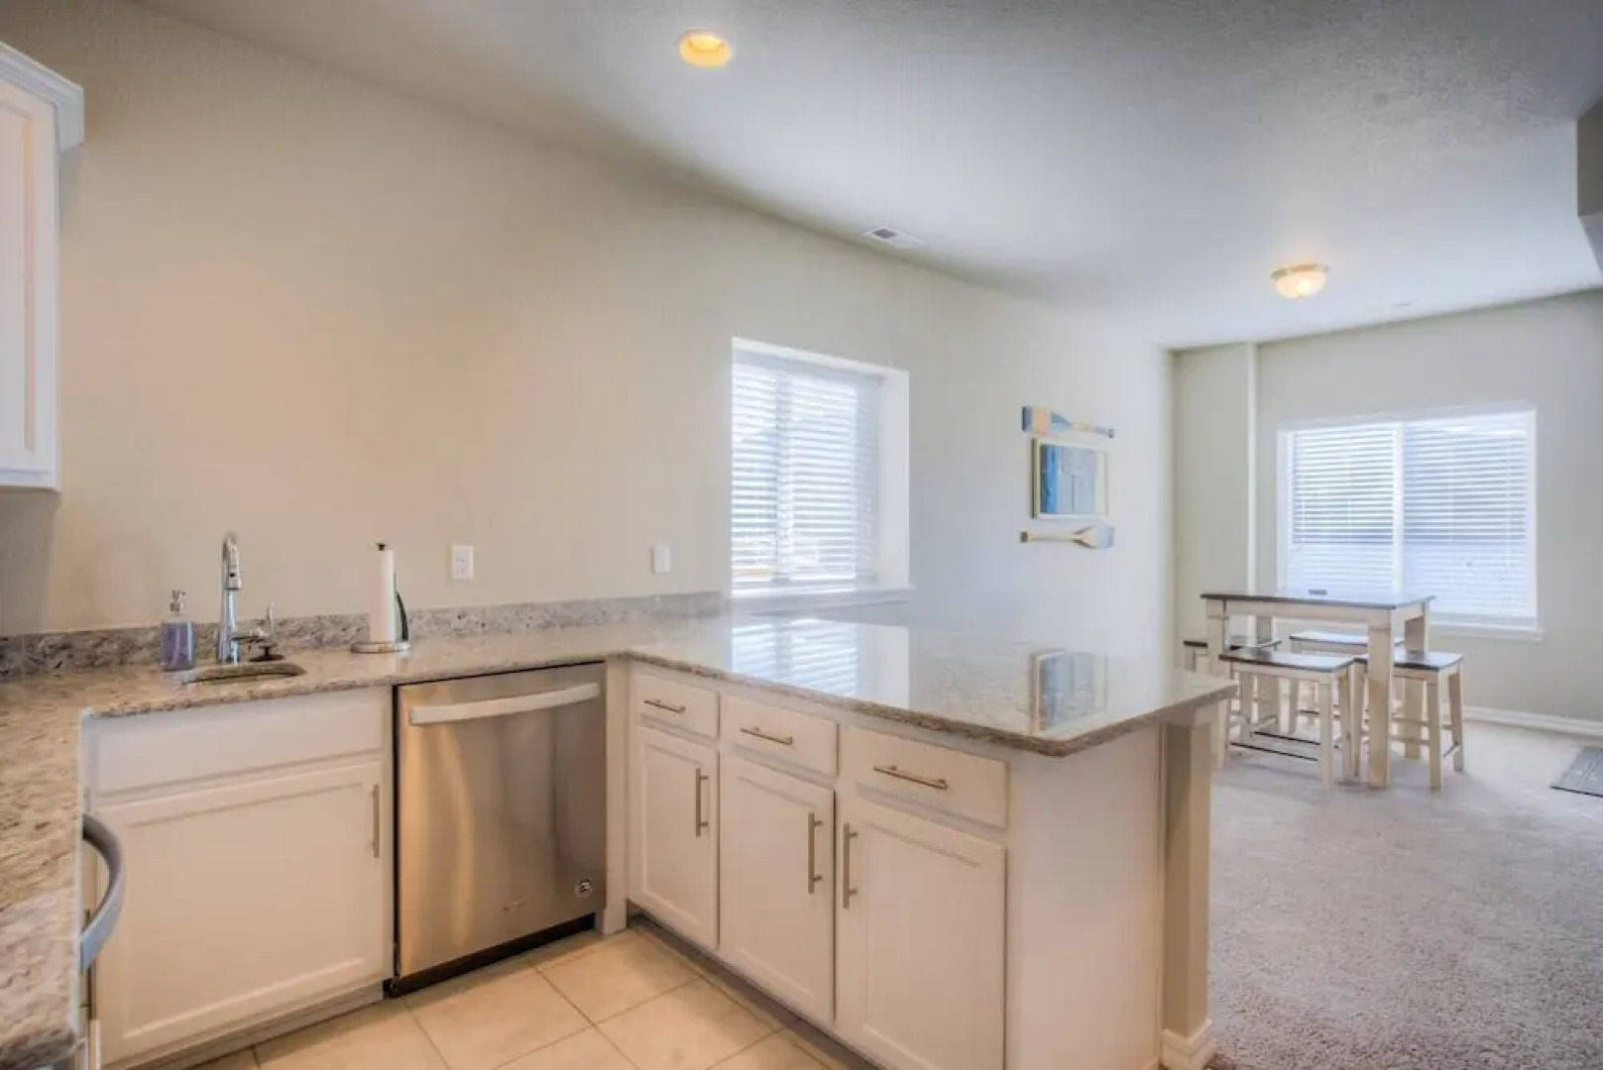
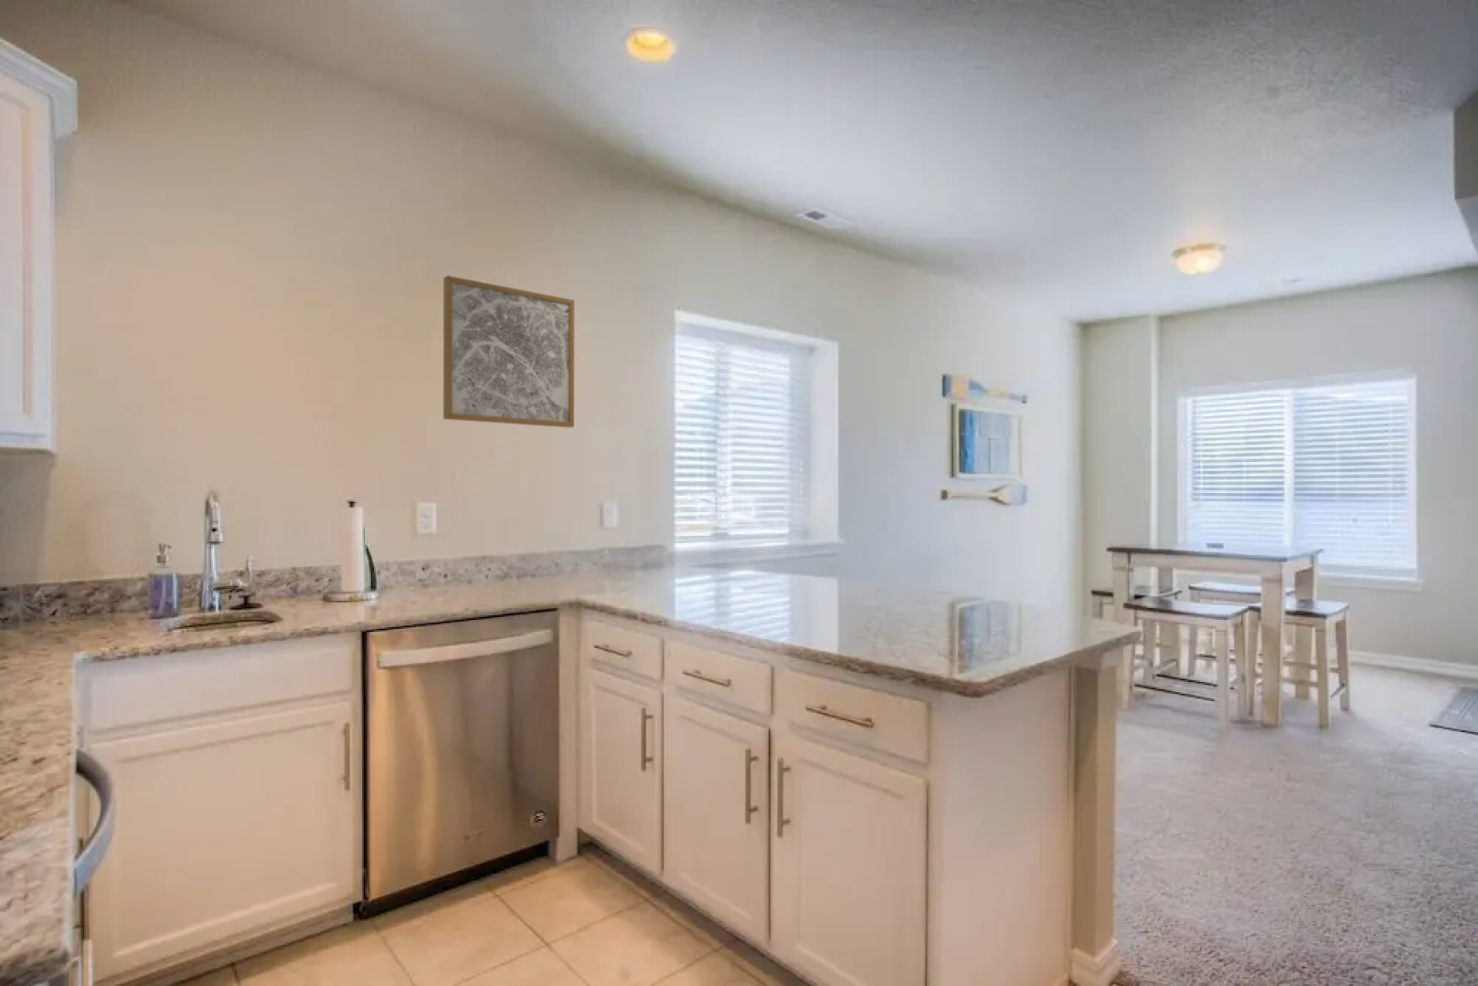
+ wall art [443,275,575,428]
